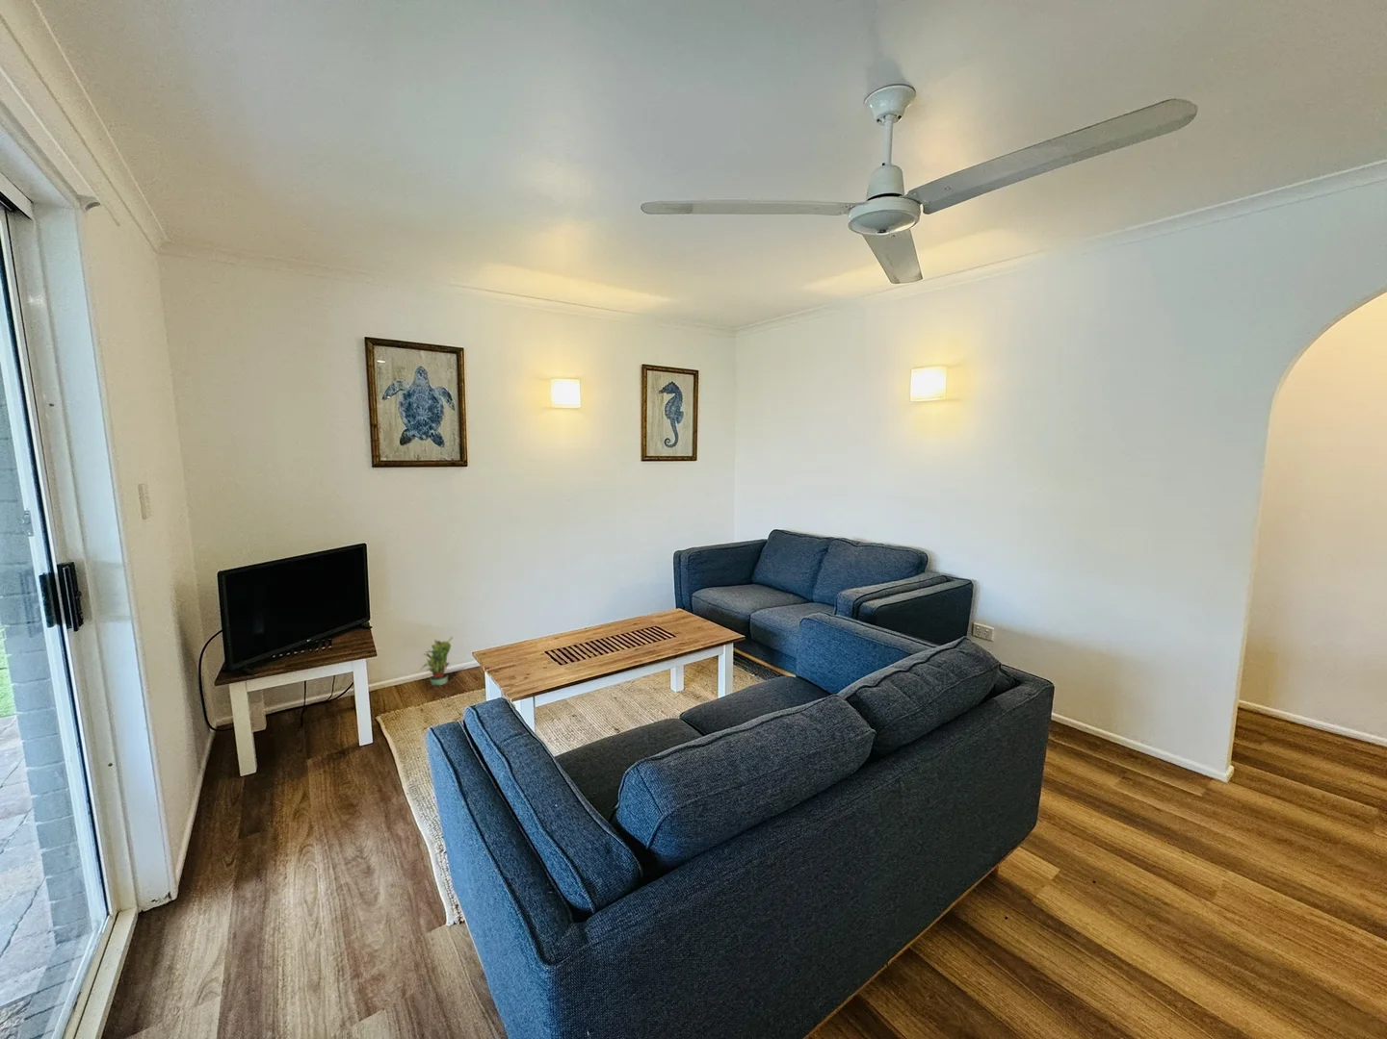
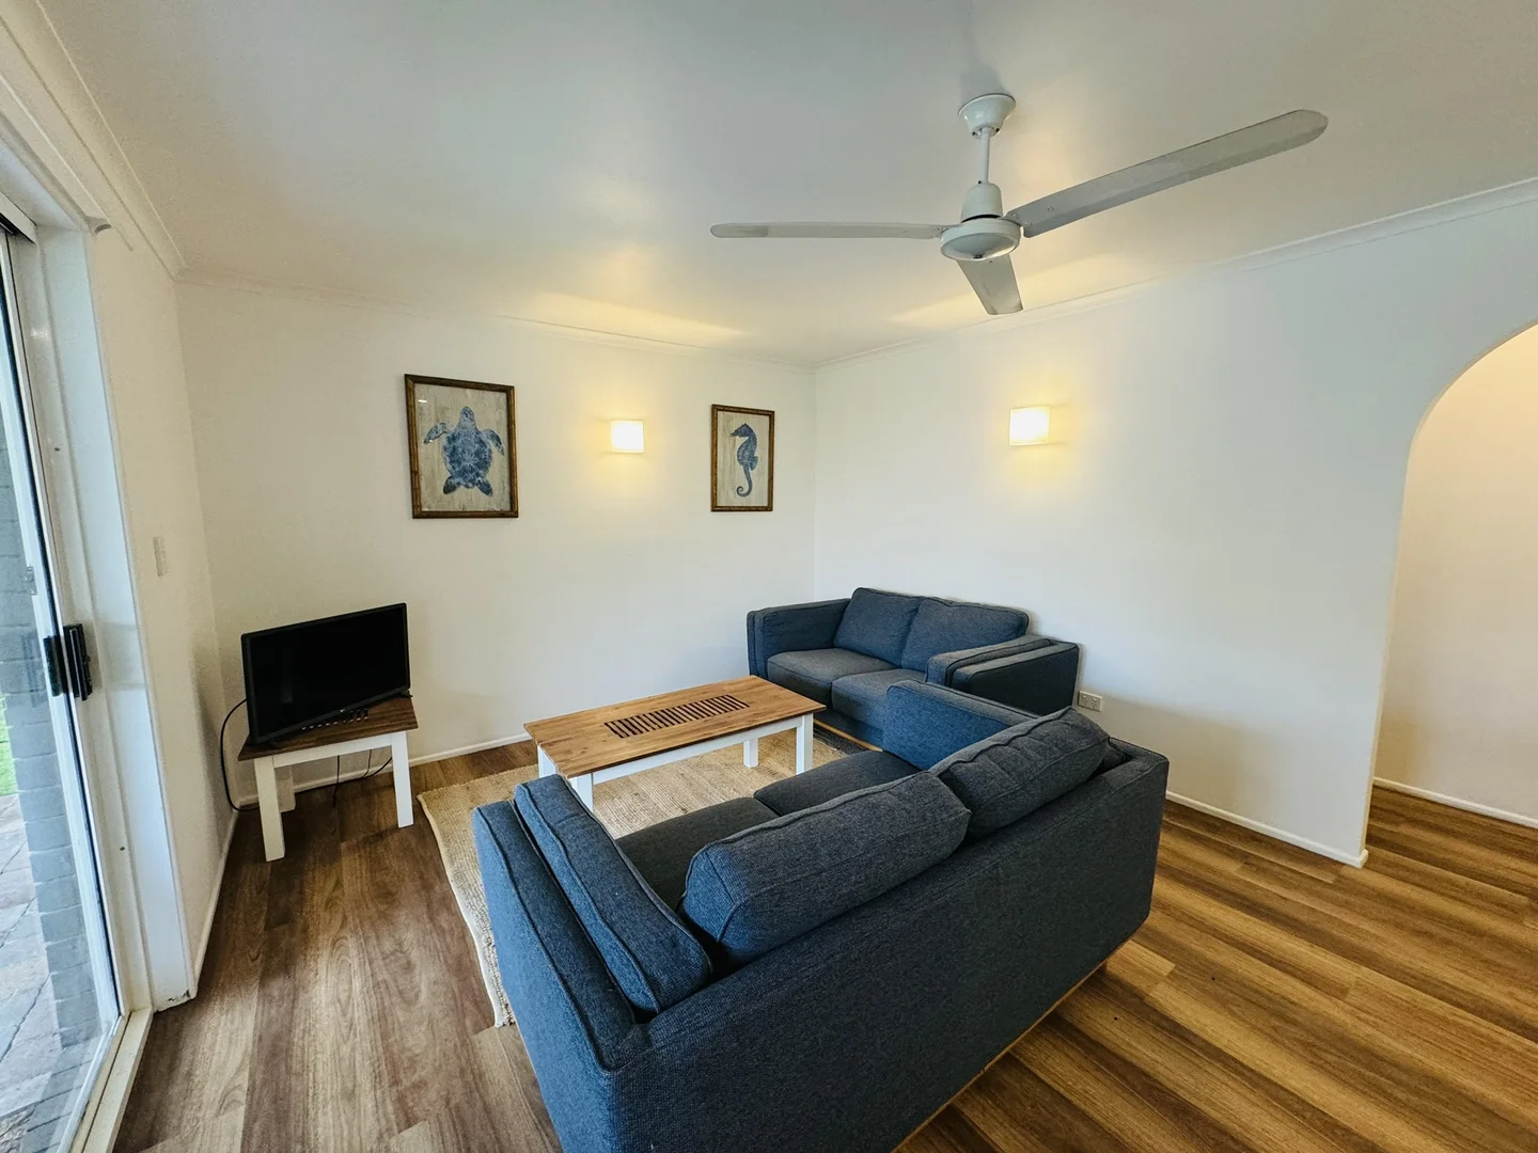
- potted plant [420,636,453,685]
